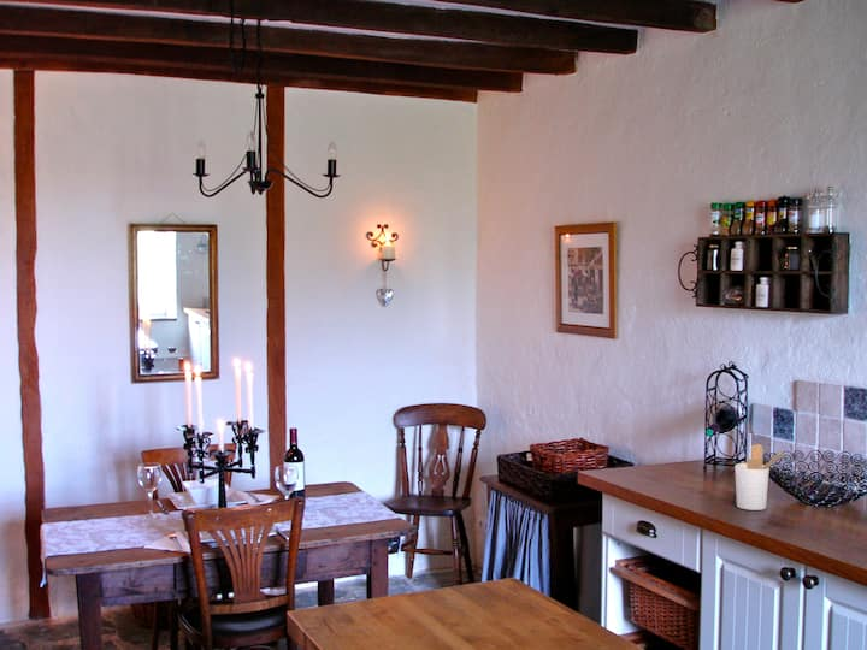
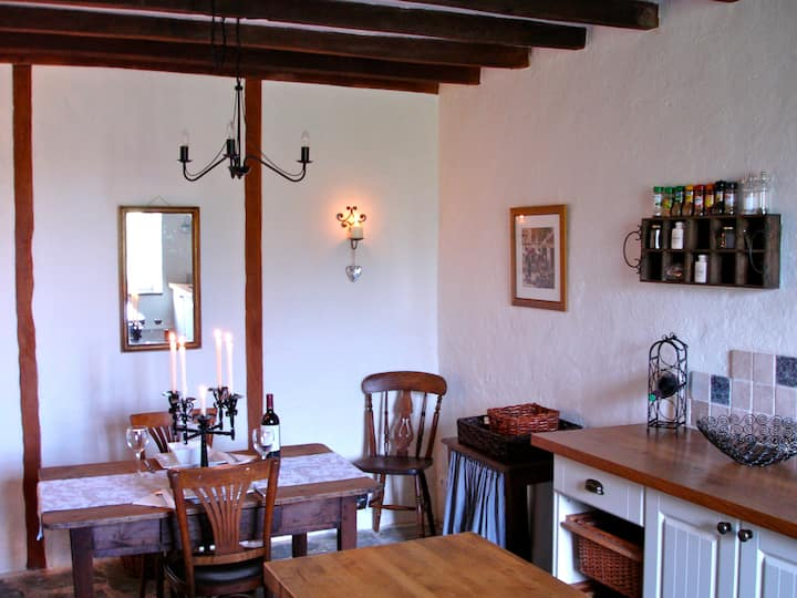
- utensil holder [733,443,789,512]
